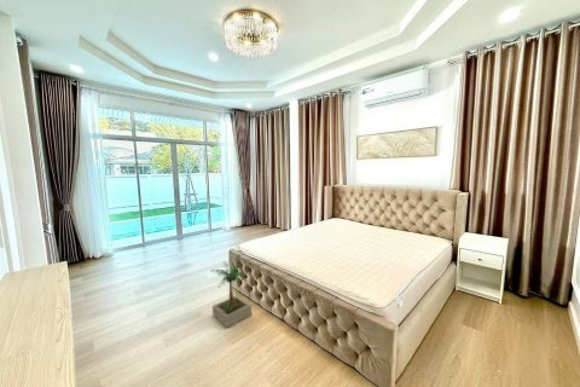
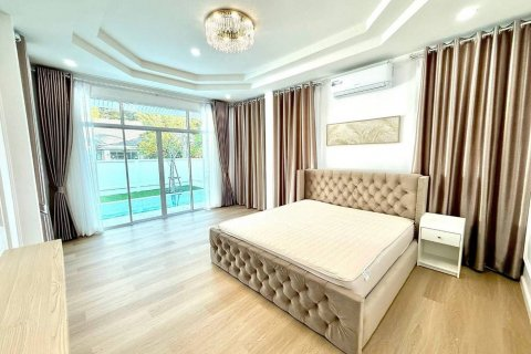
- potted plant [209,260,253,329]
